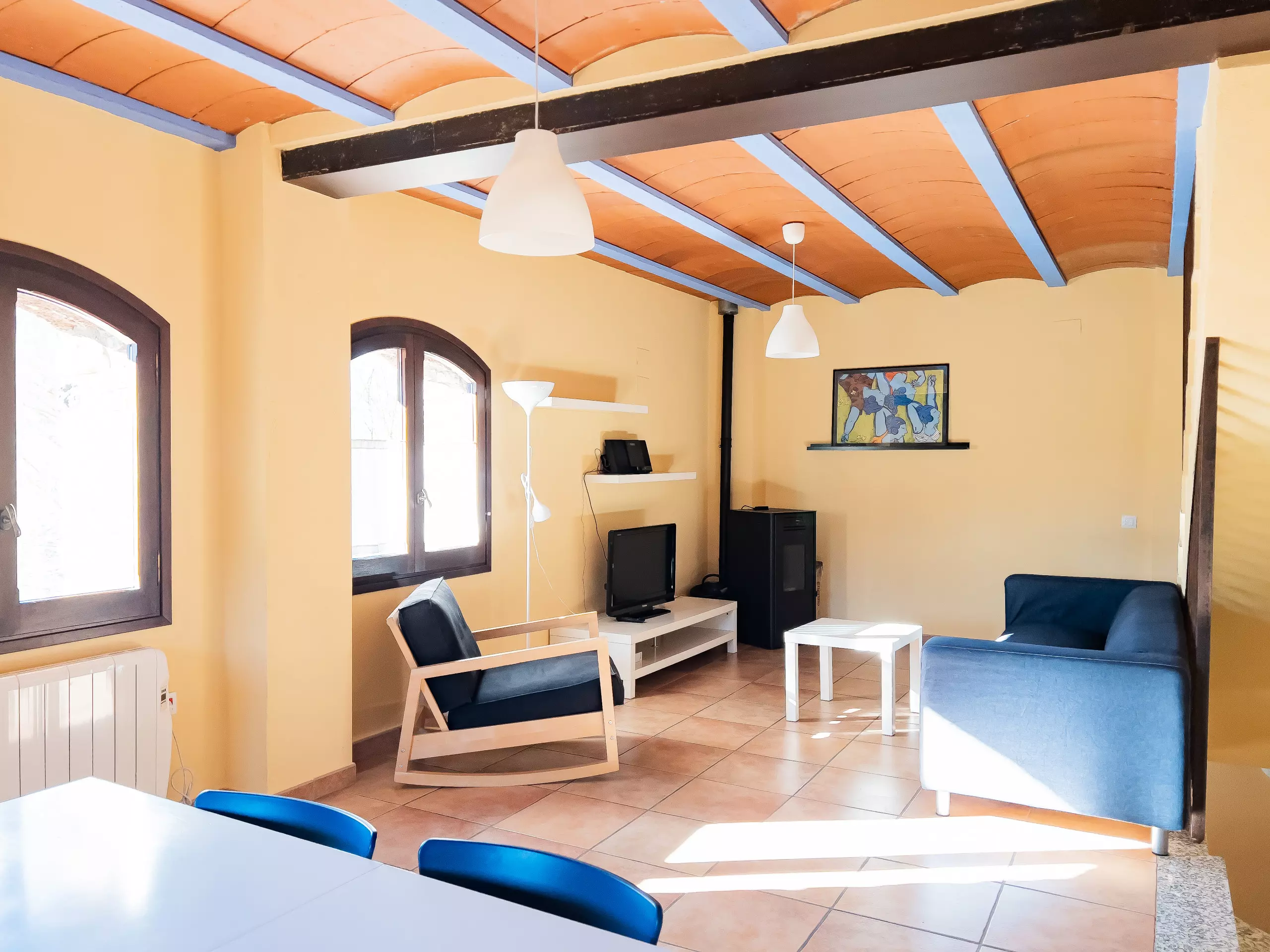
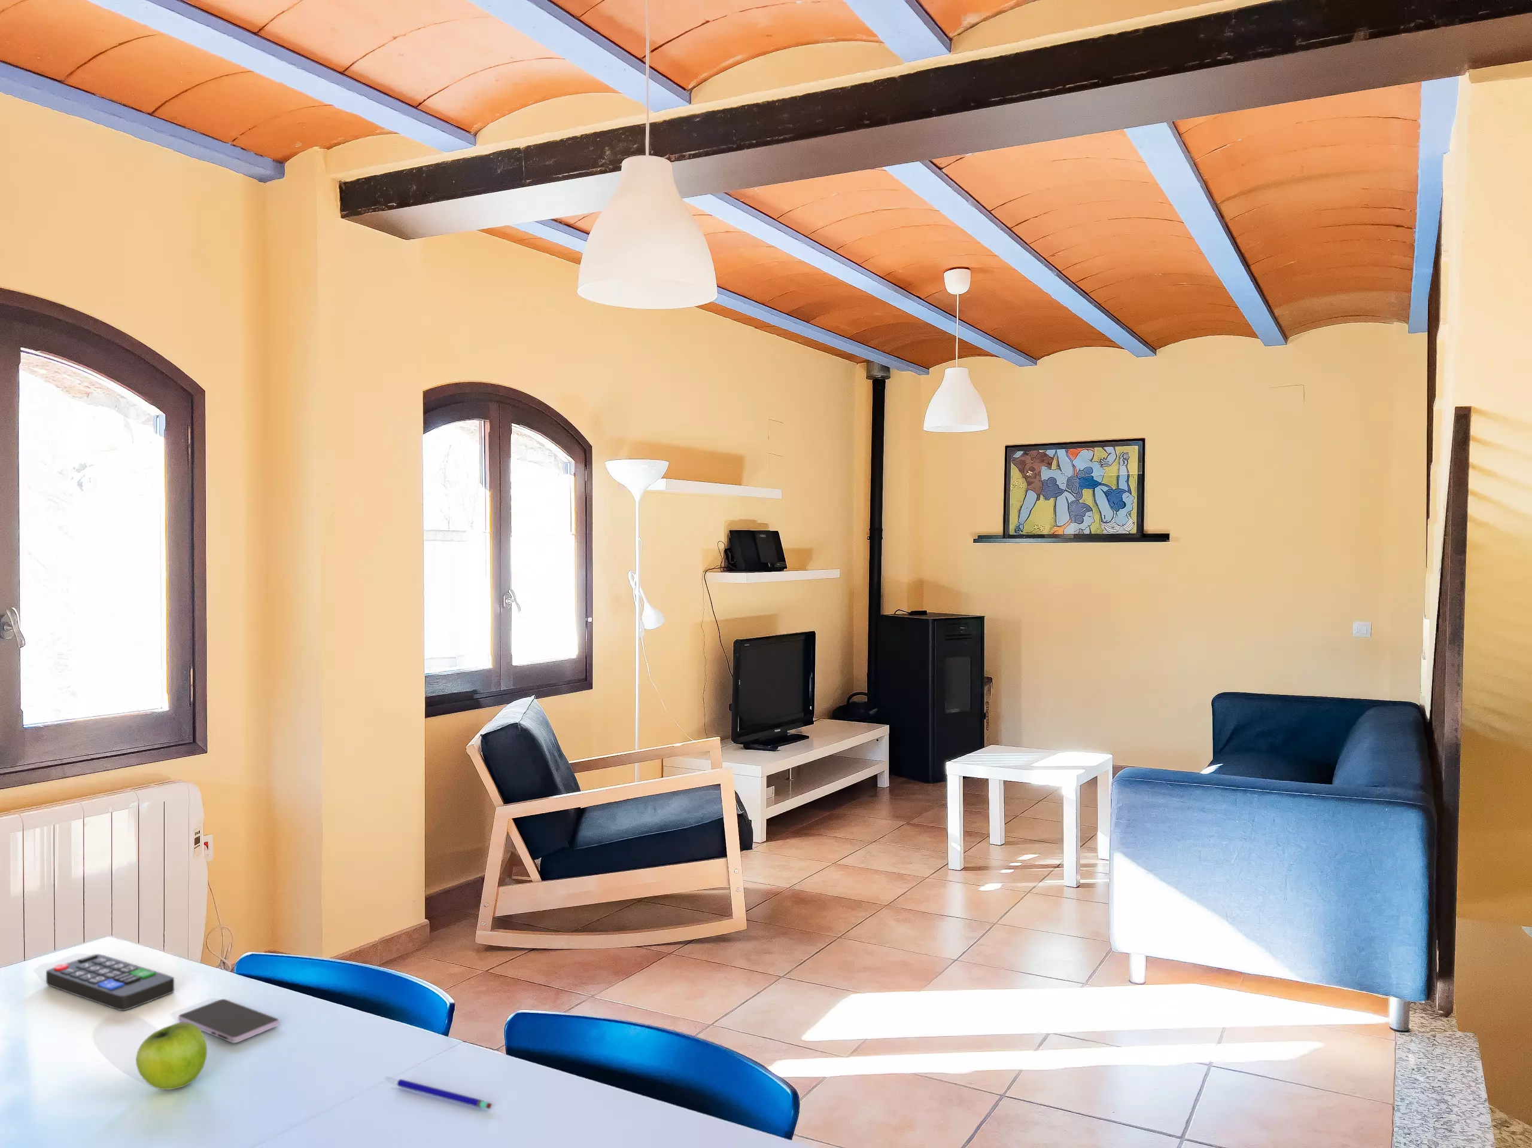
+ pen [397,1078,492,1109]
+ smartphone [177,998,280,1044]
+ fruit [135,1021,207,1090]
+ remote control [46,954,175,1011]
